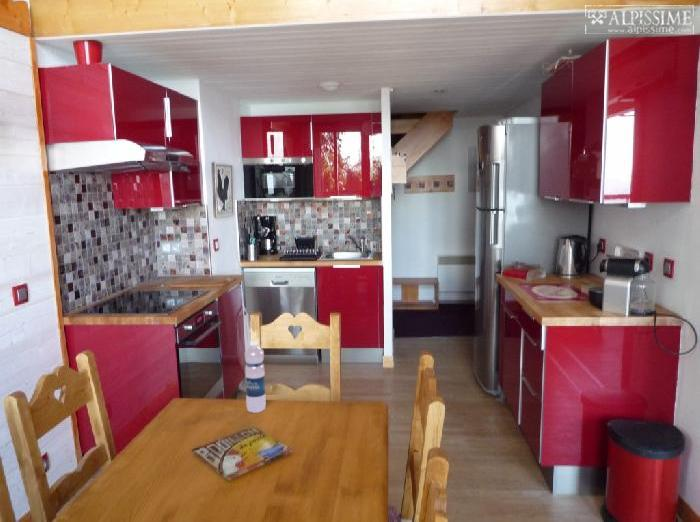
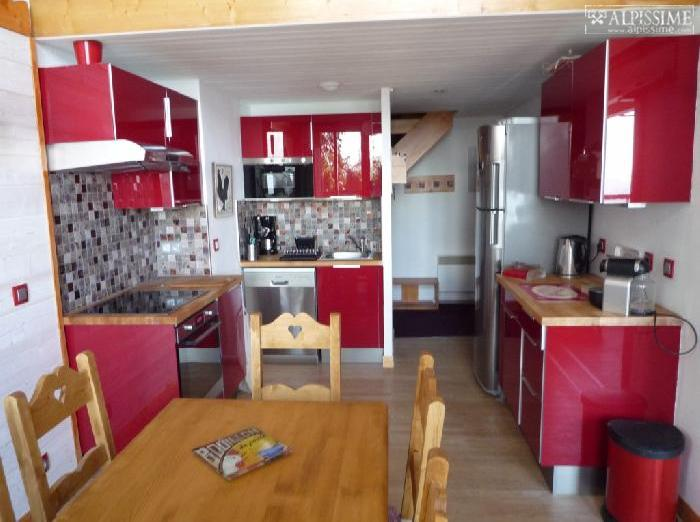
- water bottle [244,340,267,414]
